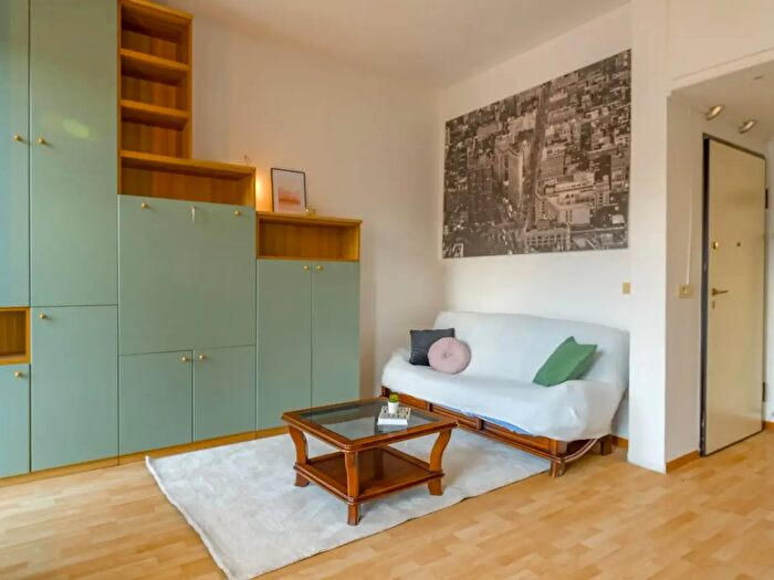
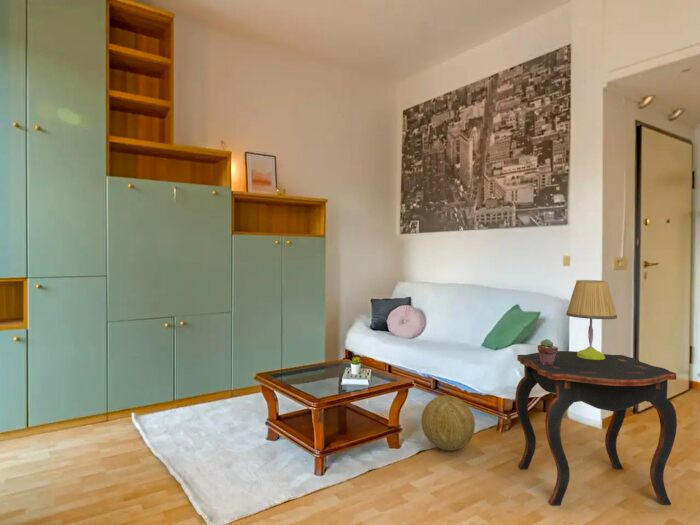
+ table lamp [565,279,618,360]
+ side table [514,350,678,506]
+ decorative ball [420,394,476,451]
+ potted succulent [537,338,559,365]
